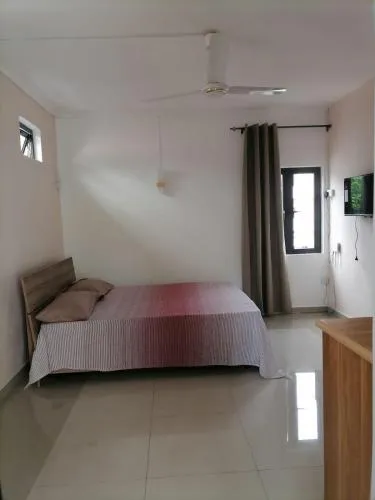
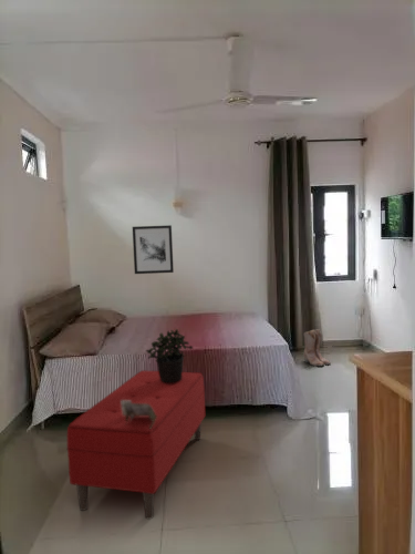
+ boots [303,328,331,367]
+ potted plant [145,328,194,383]
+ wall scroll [121,400,157,429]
+ bench [66,369,206,521]
+ wall art [132,224,175,275]
